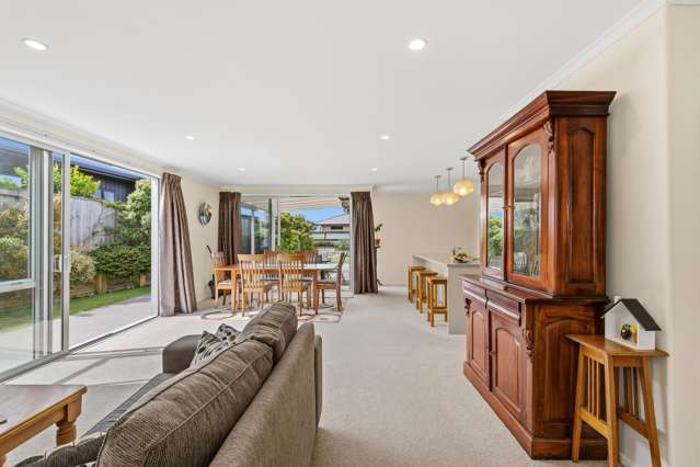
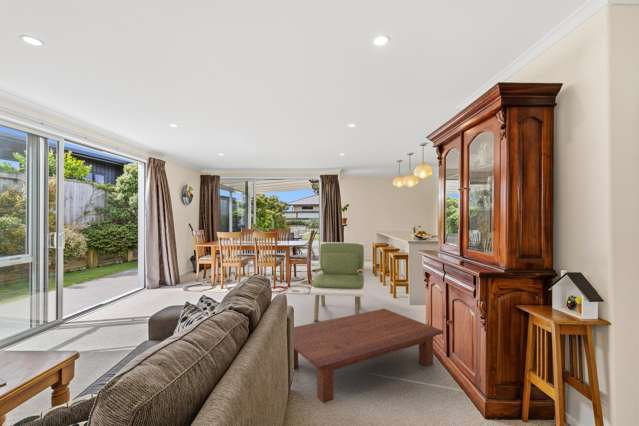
+ coffee table [293,308,444,404]
+ armchair [309,241,365,322]
